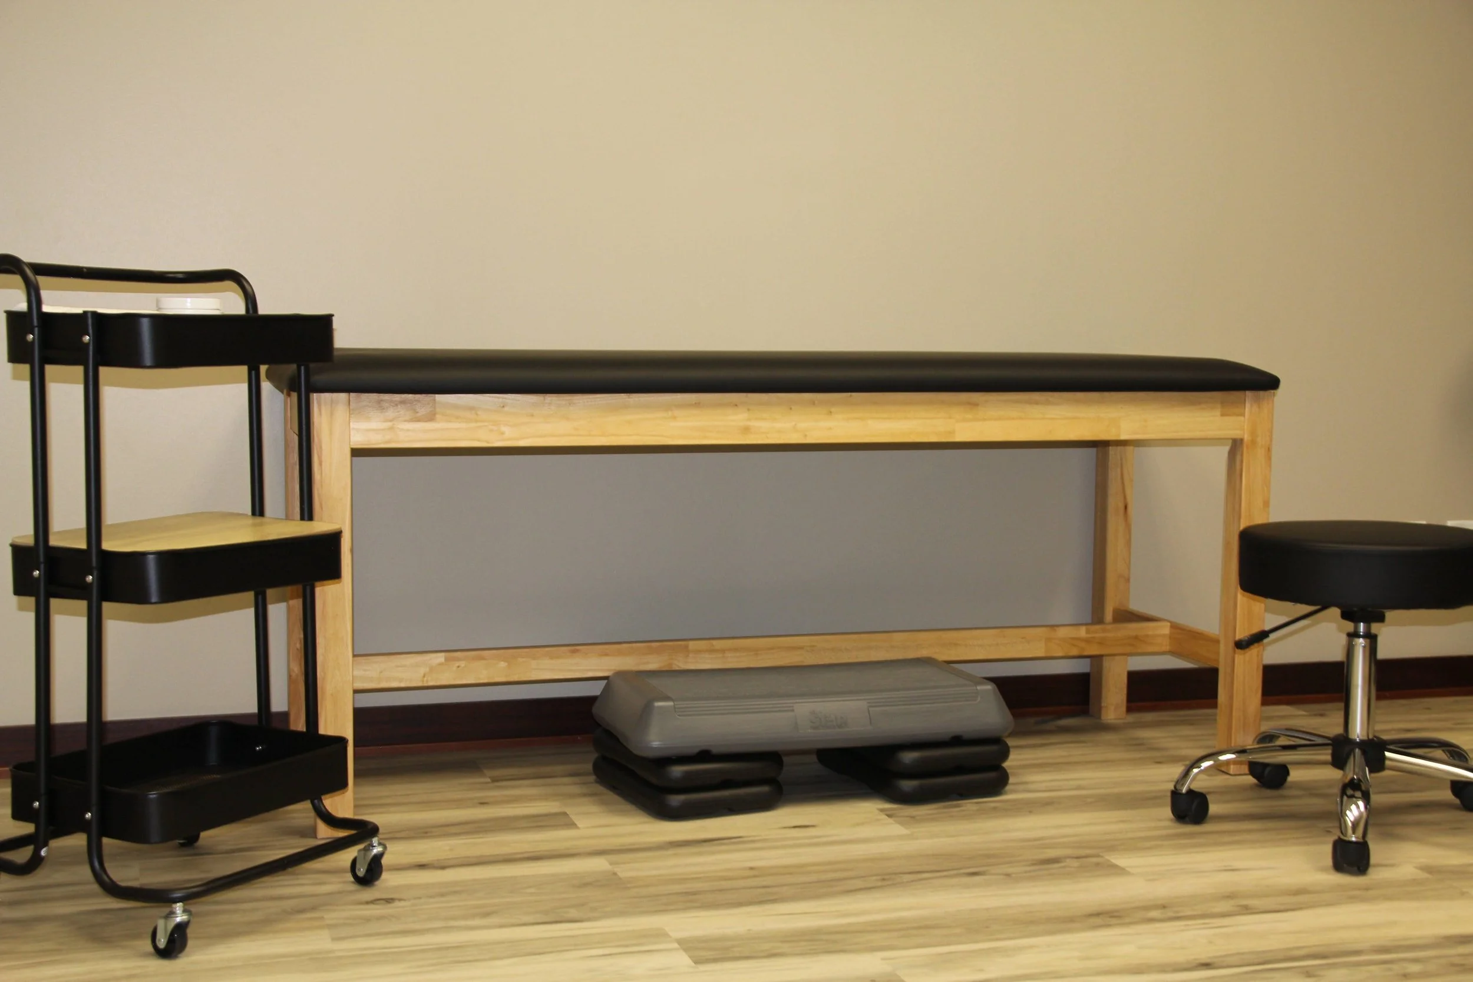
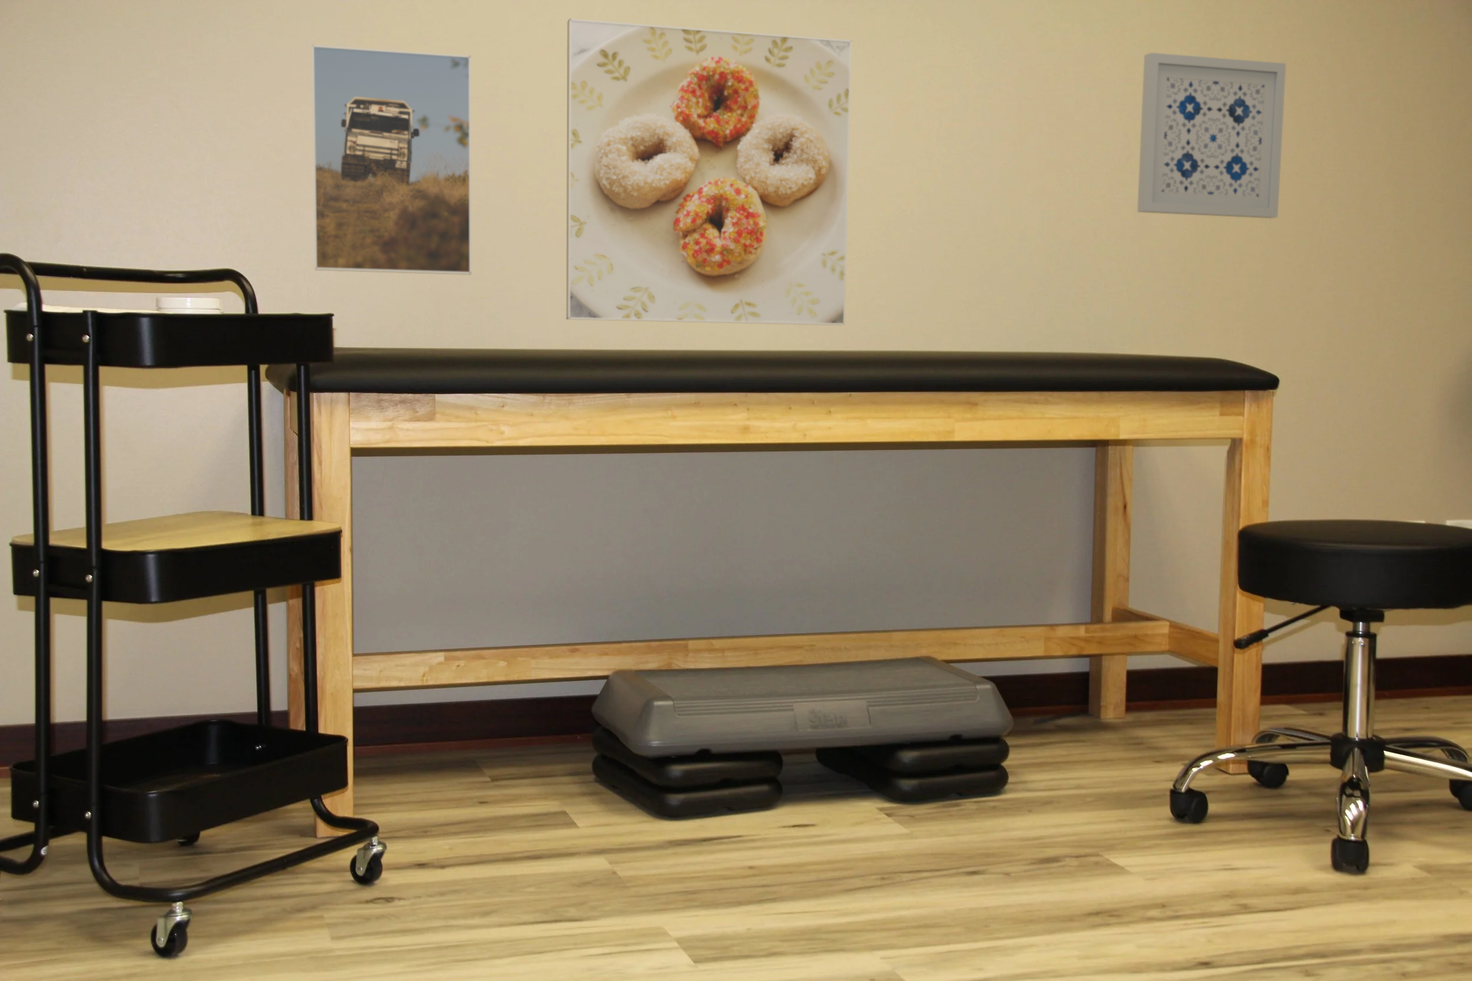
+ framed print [311,44,472,276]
+ wall art [1137,53,1287,219]
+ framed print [566,18,852,326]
